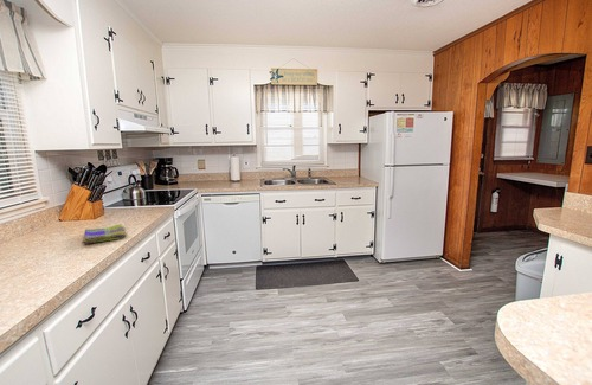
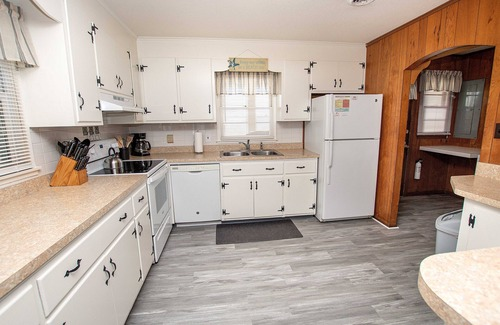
- dish towel [81,223,127,245]
